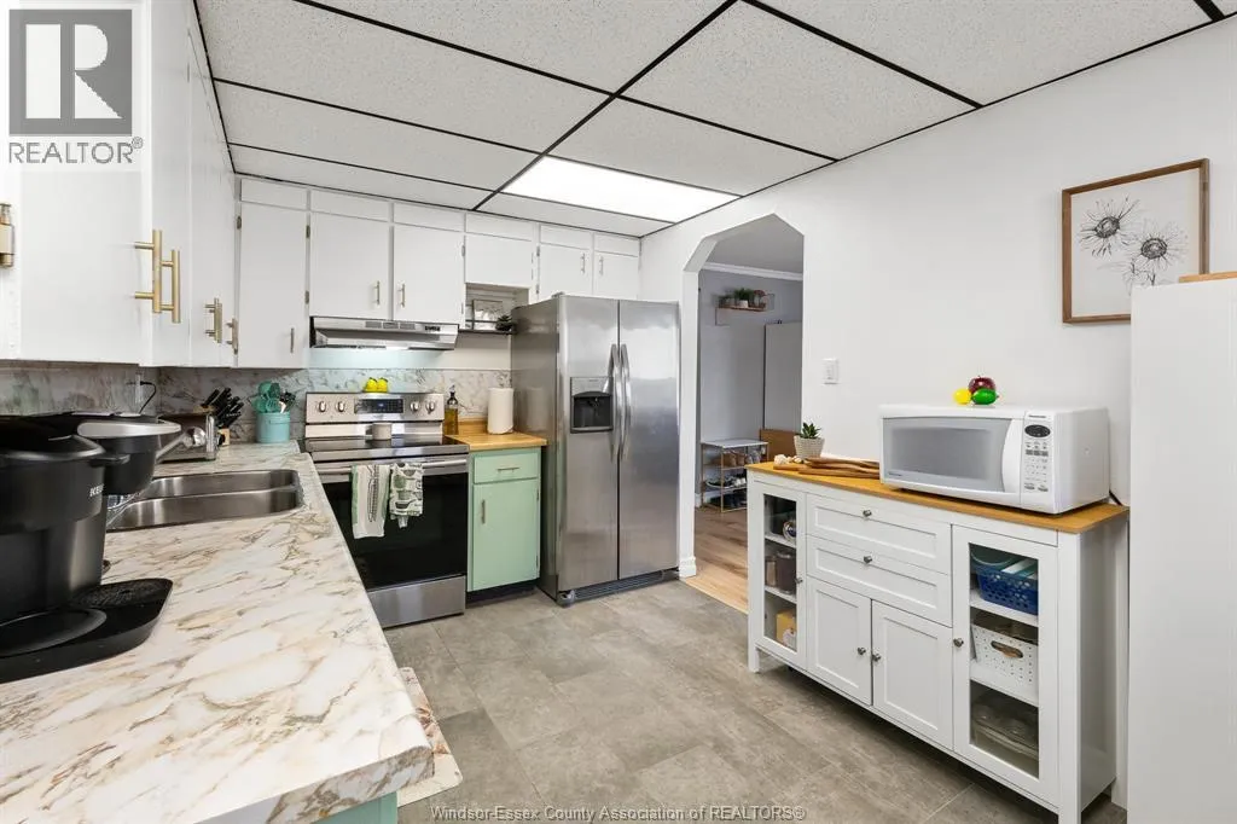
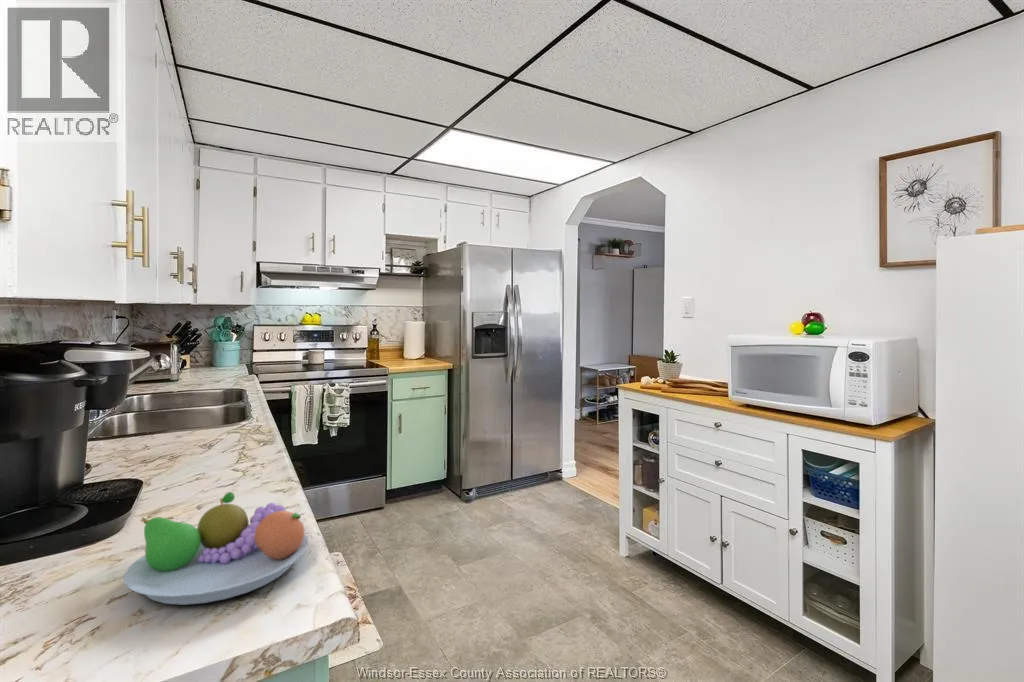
+ fruit bowl [123,491,309,606]
